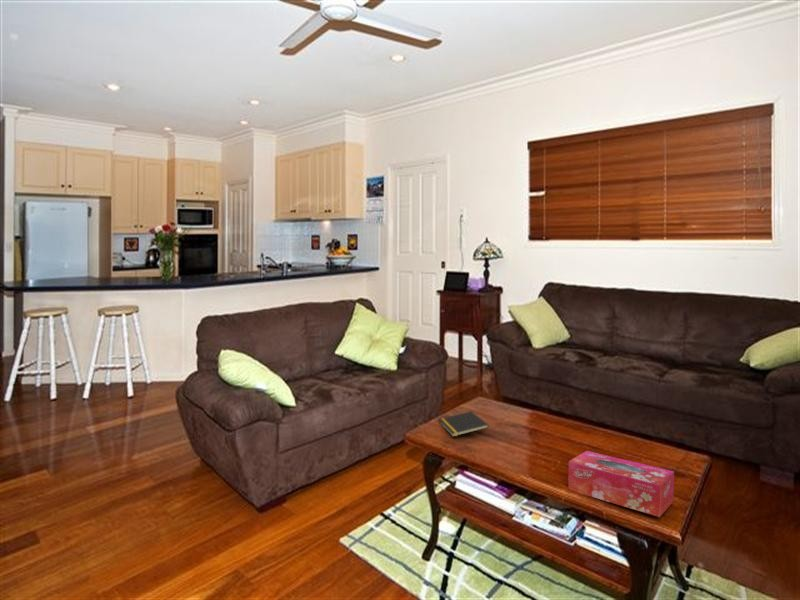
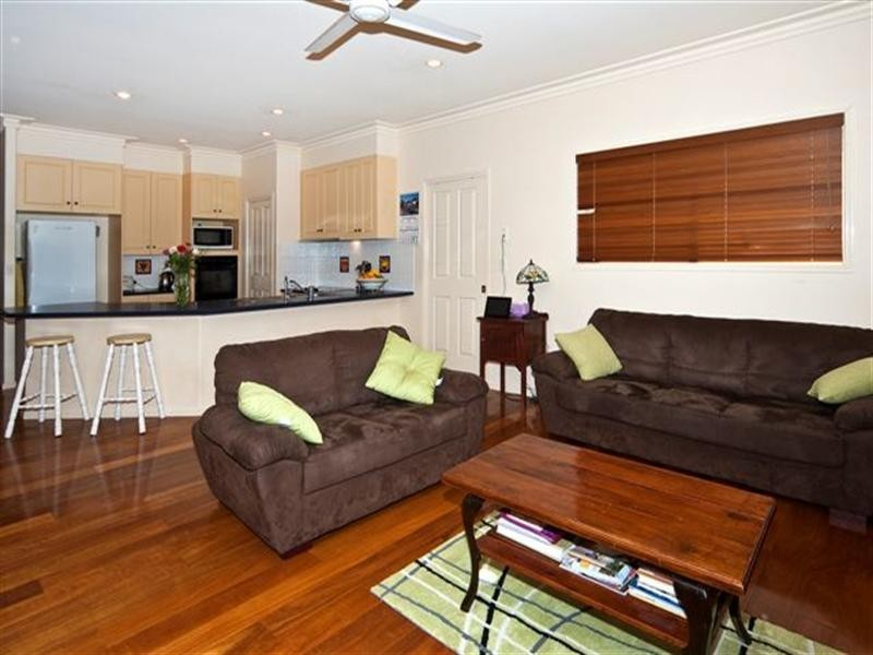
- notepad [438,410,490,438]
- tissue box [567,450,675,518]
